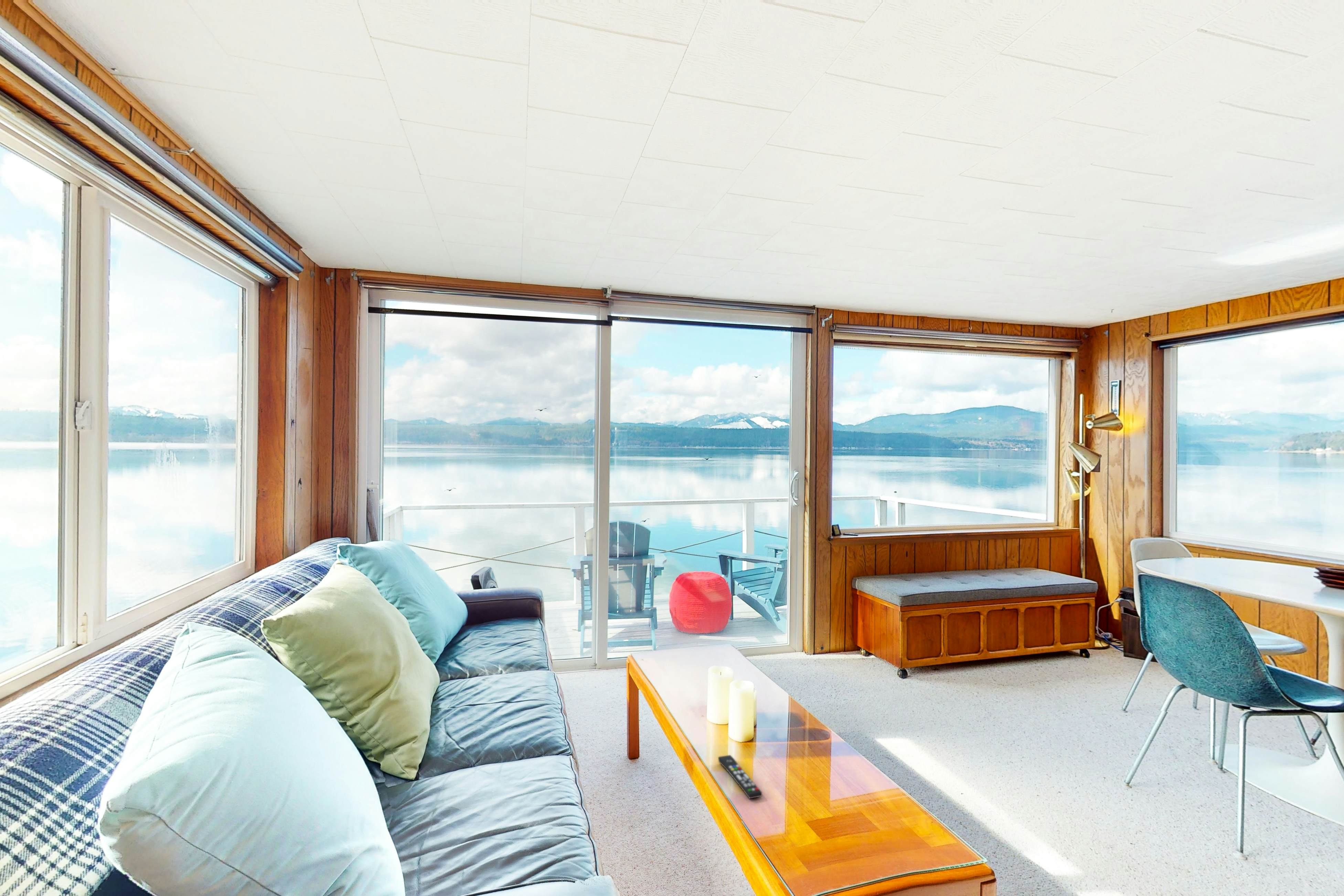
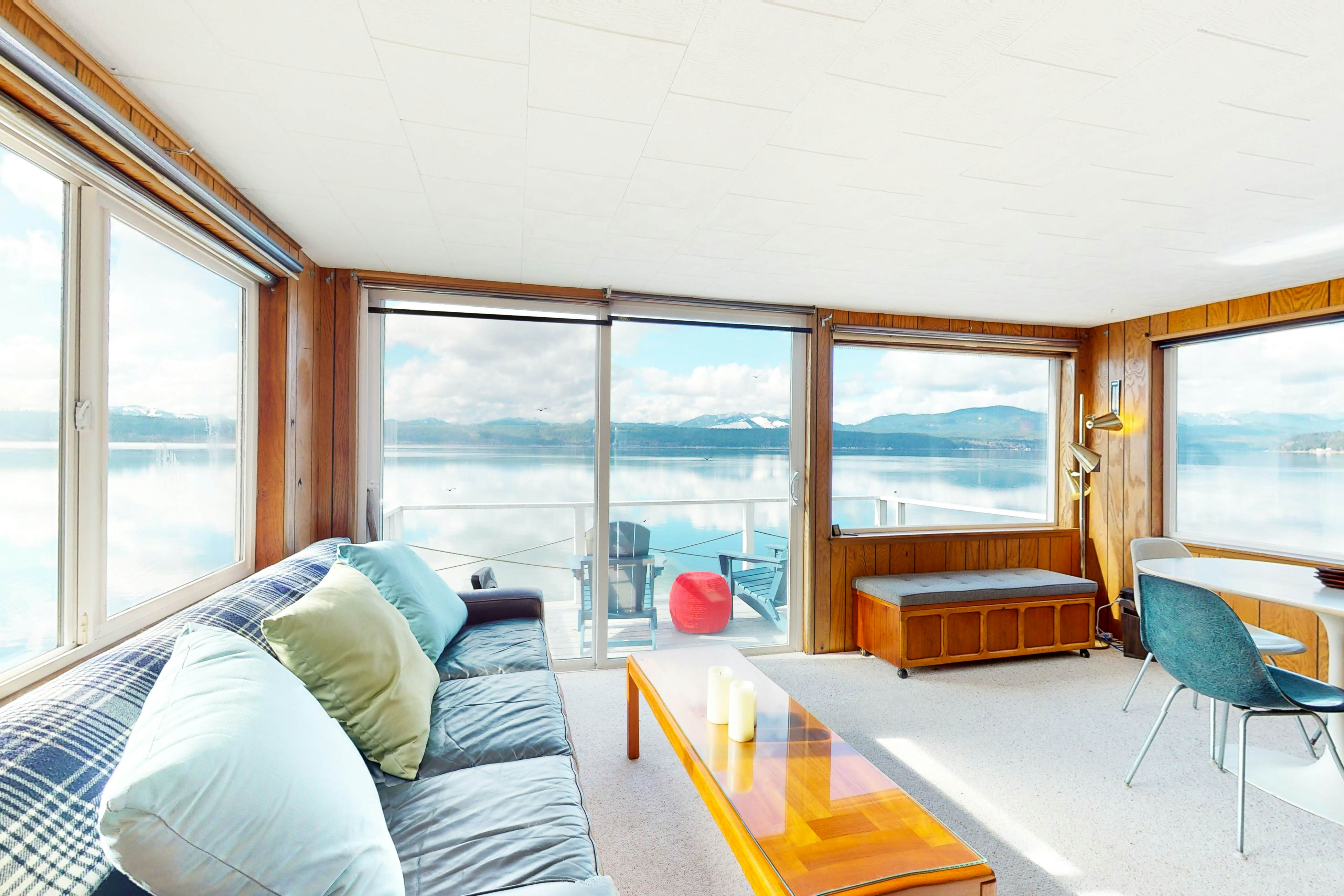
- remote control [718,755,762,799]
